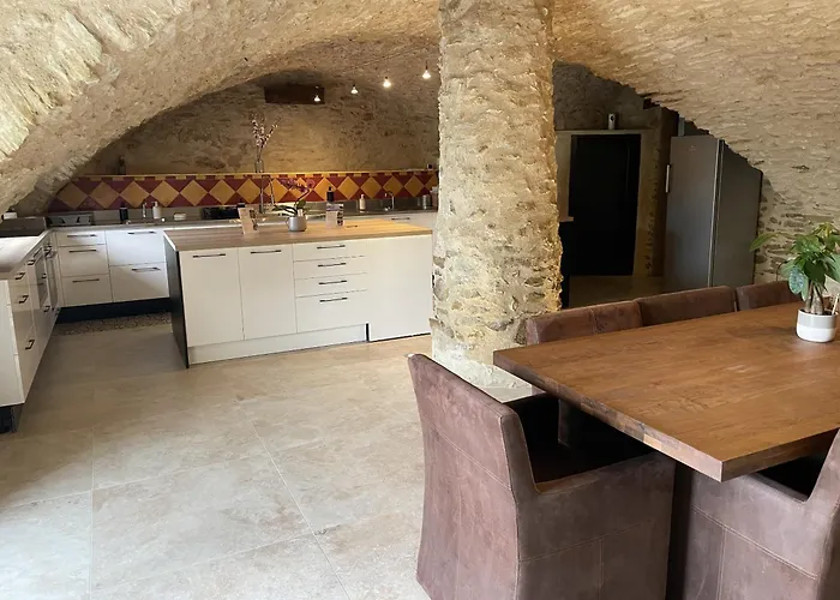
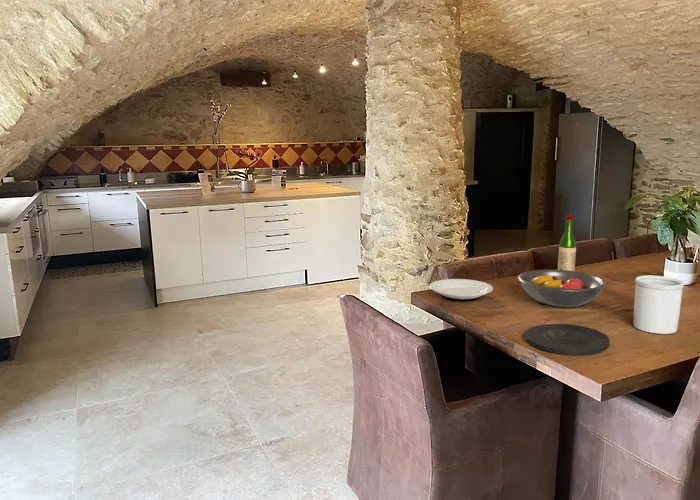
+ plate [429,278,494,302]
+ wine bottle [557,215,577,271]
+ fruit bowl [517,269,607,308]
+ utensil holder [632,275,685,335]
+ plate [524,323,611,356]
